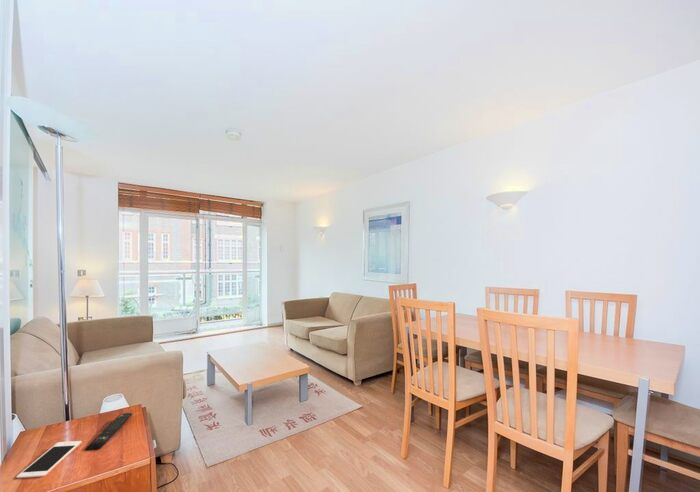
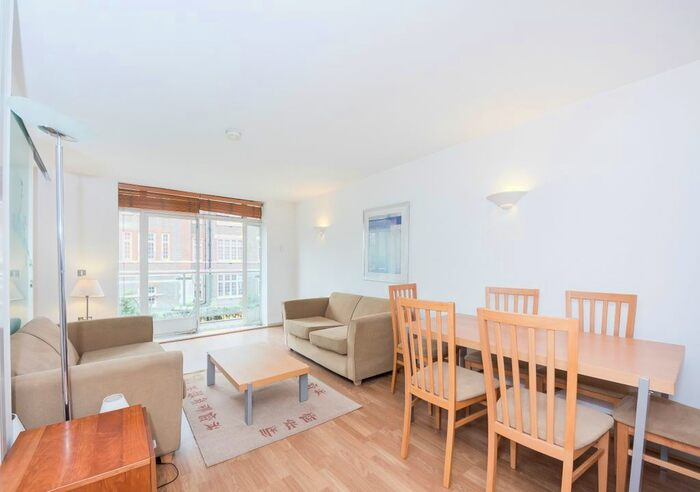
- remote control [84,412,134,451]
- cell phone [15,440,82,479]
